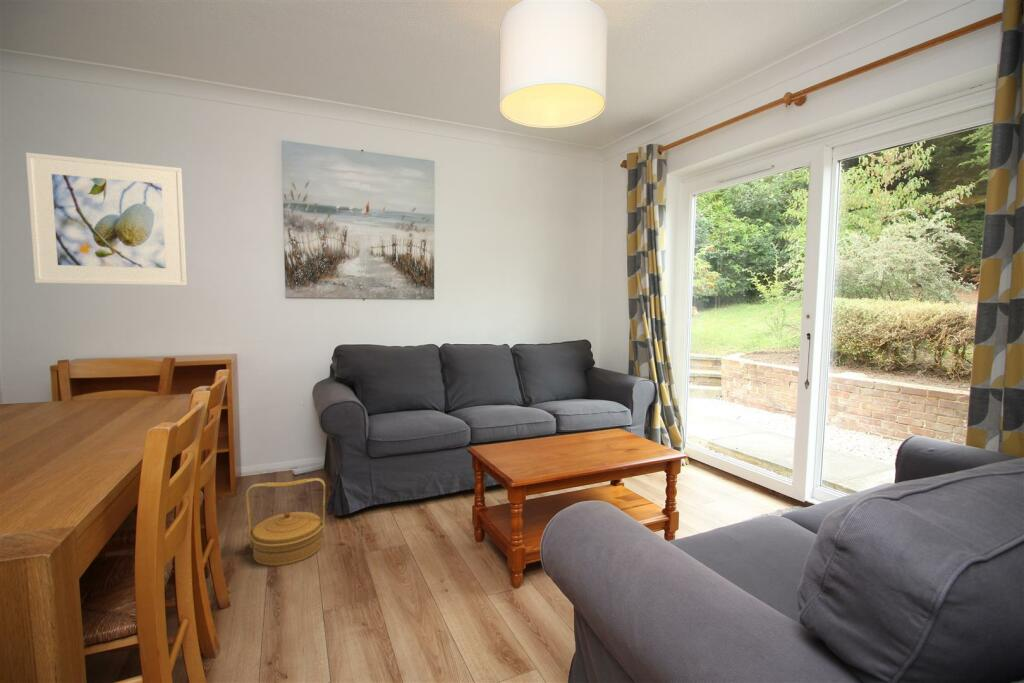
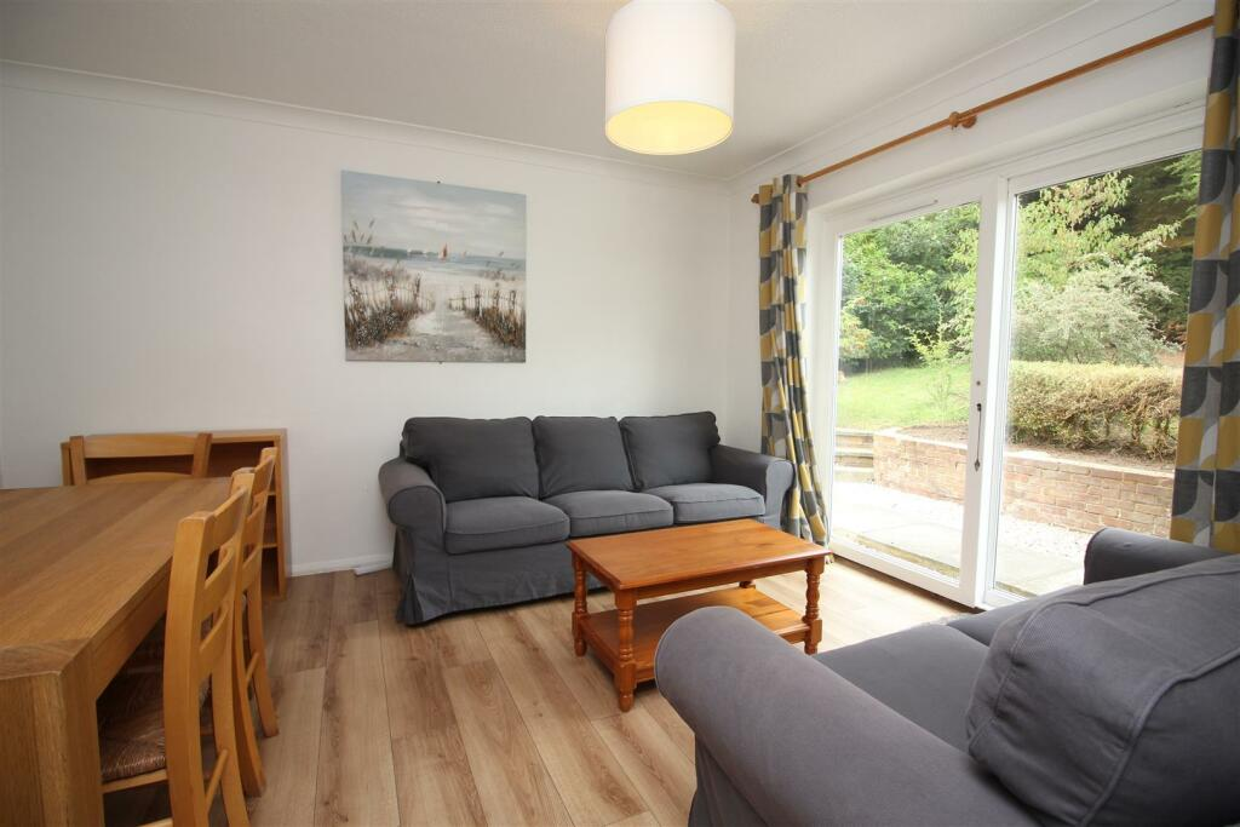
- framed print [25,152,188,287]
- basket [245,477,326,567]
